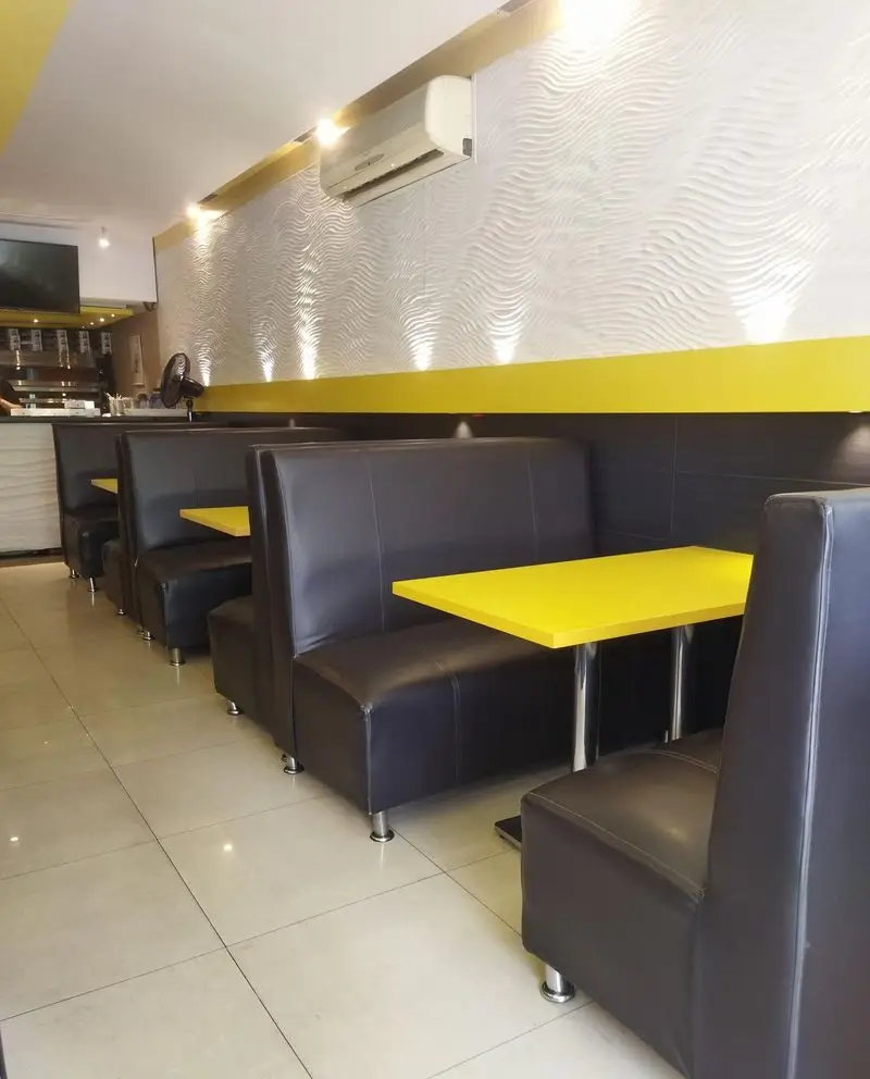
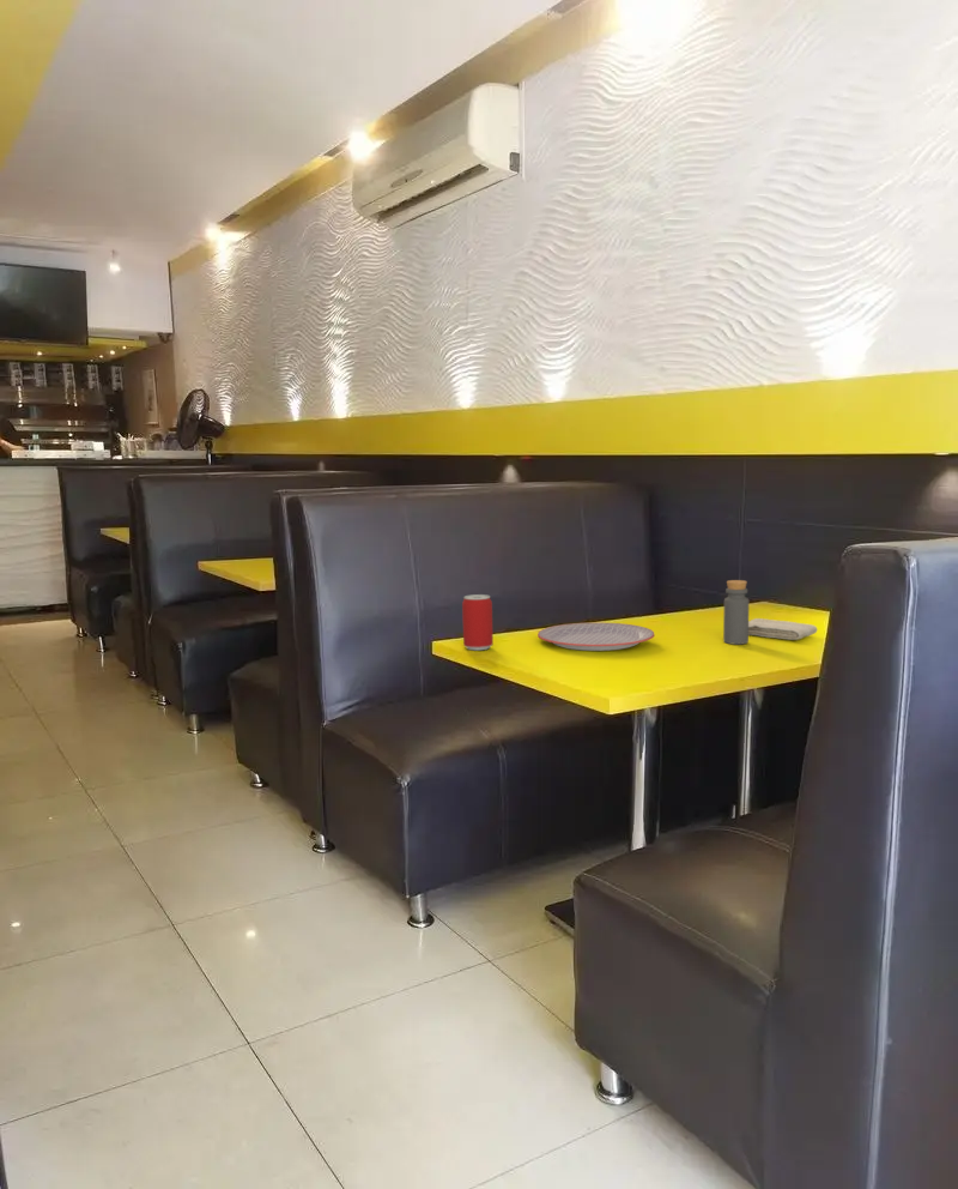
+ washcloth [748,617,818,641]
+ beer can [461,593,495,651]
+ bottle [722,579,750,645]
+ plate [536,621,656,652]
